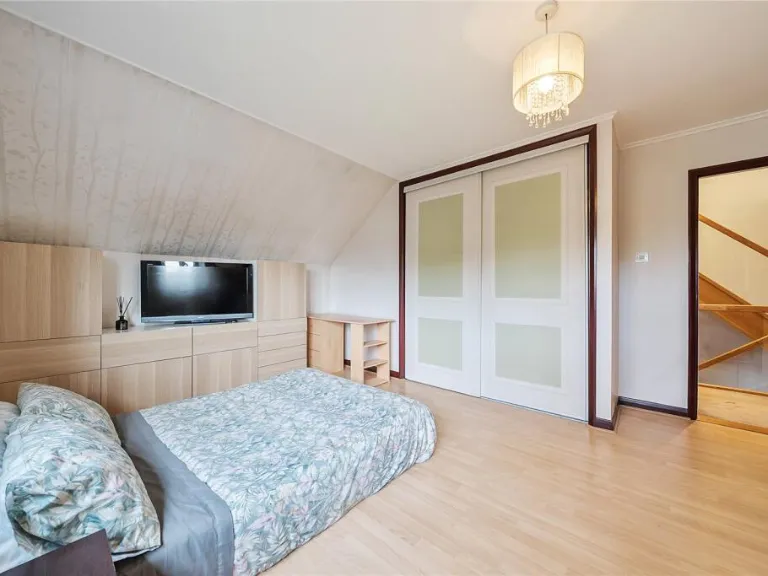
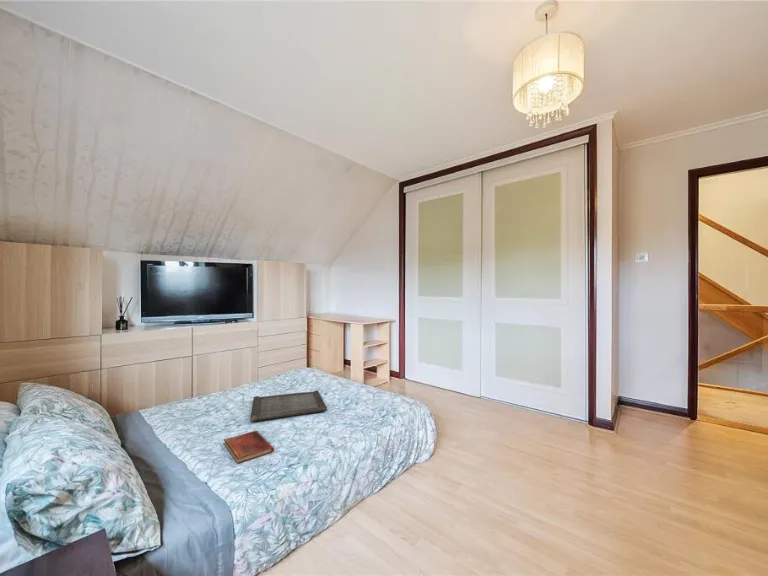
+ serving tray [249,390,328,423]
+ diary [223,429,275,465]
